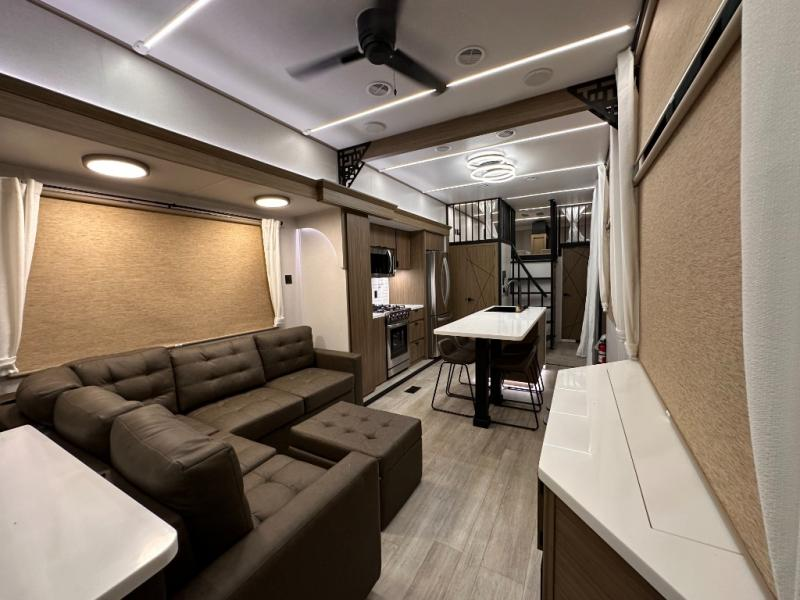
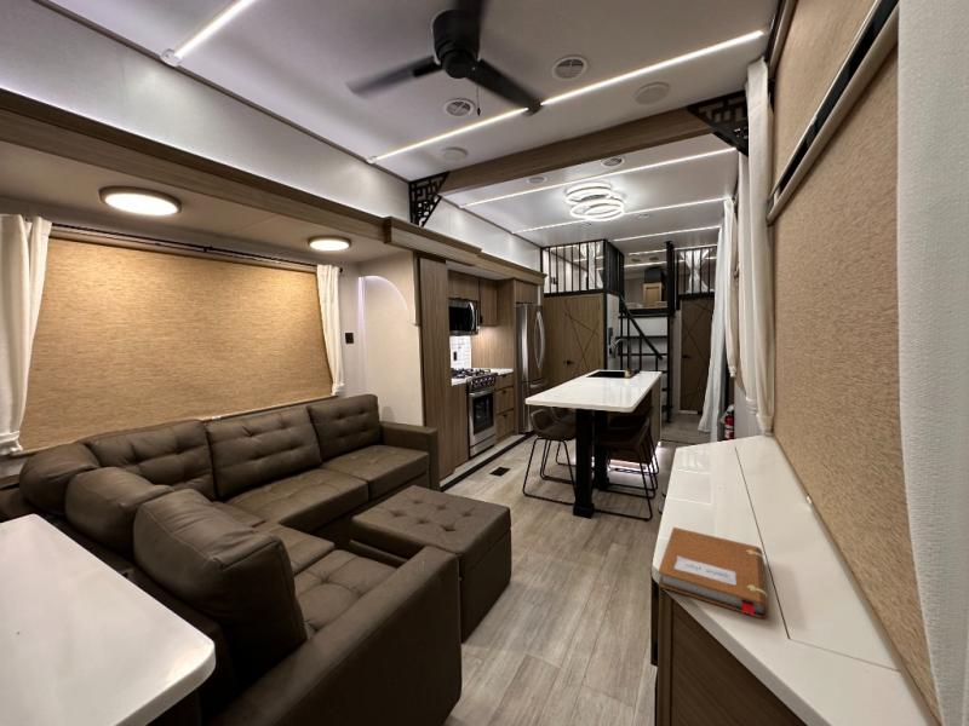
+ notebook [656,526,769,620]
